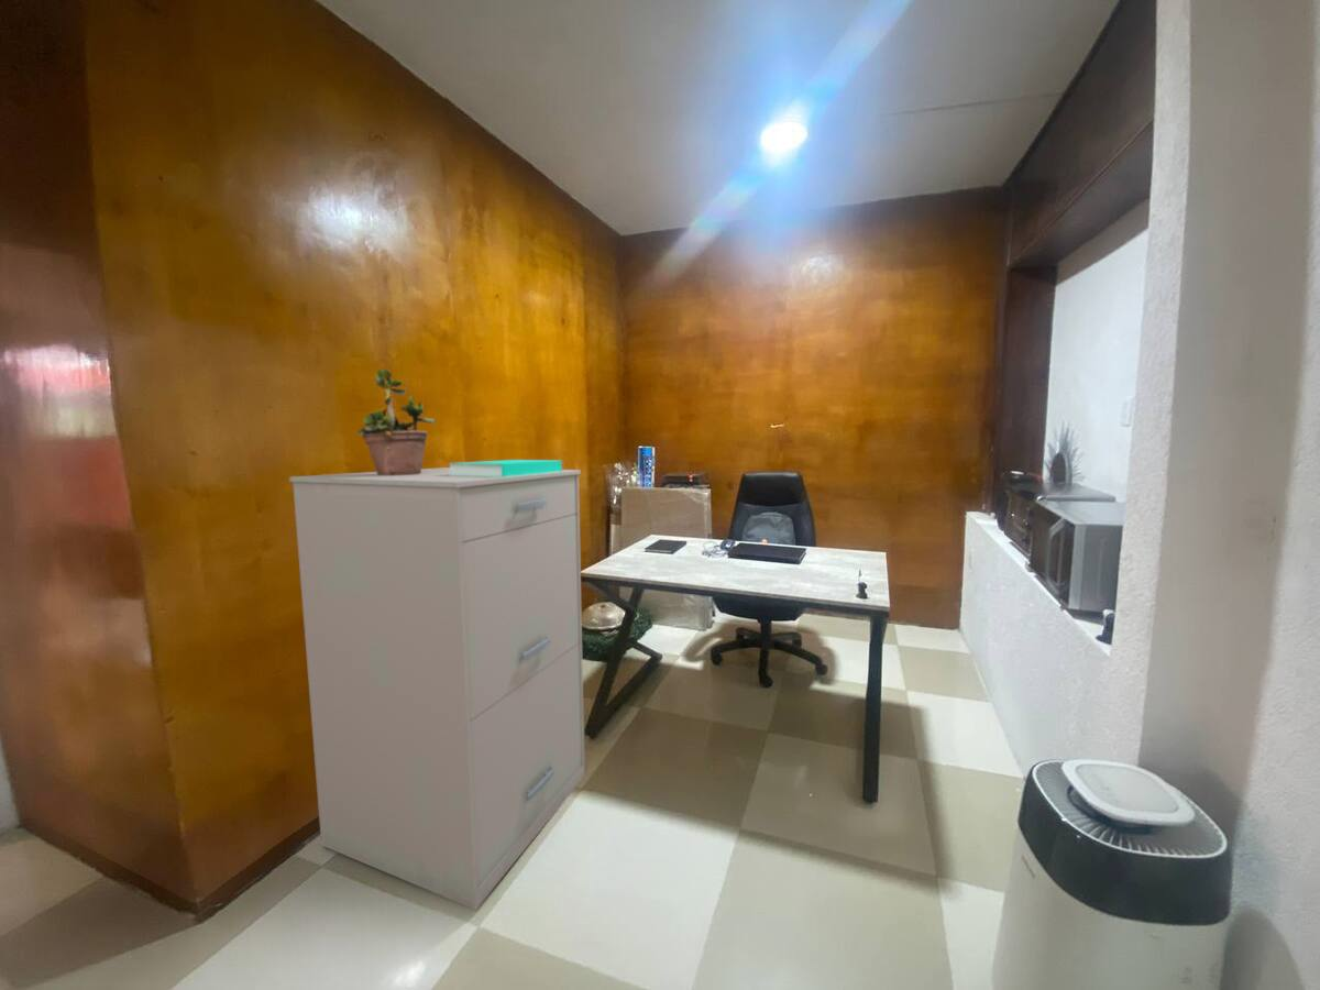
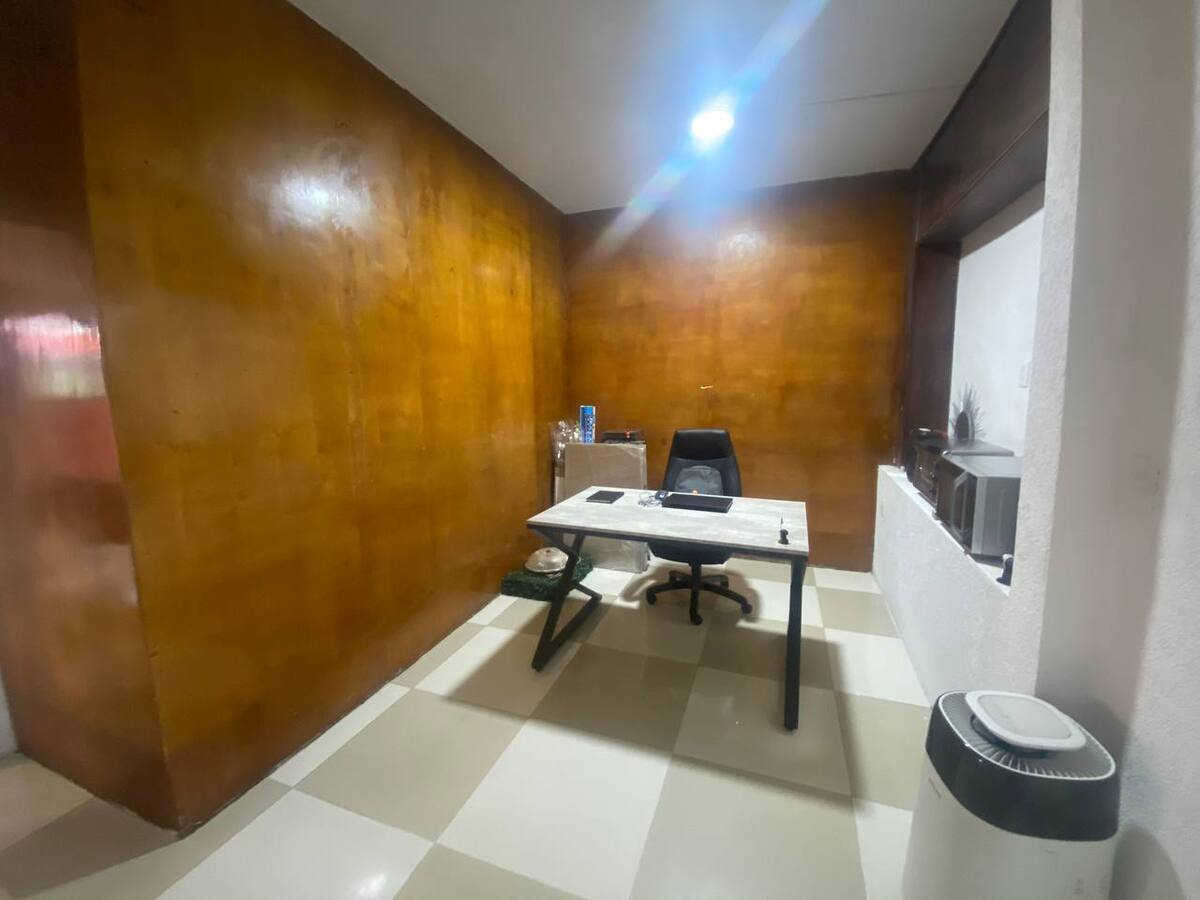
- filing cabinet [288,466,586,911]
- binder [449,459,563,477]
- potted plant [356,360,437,475]
